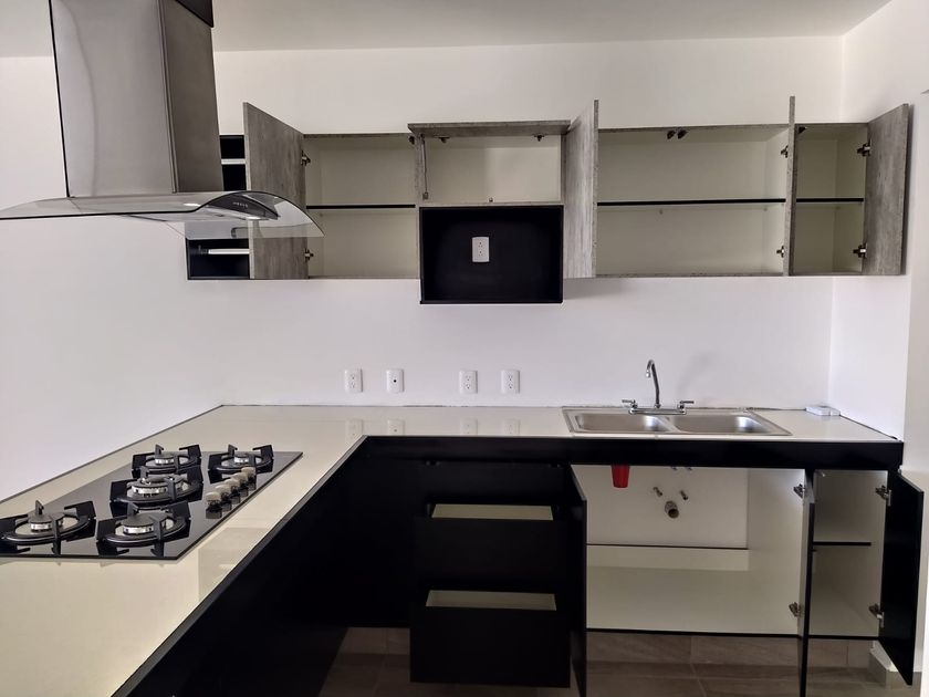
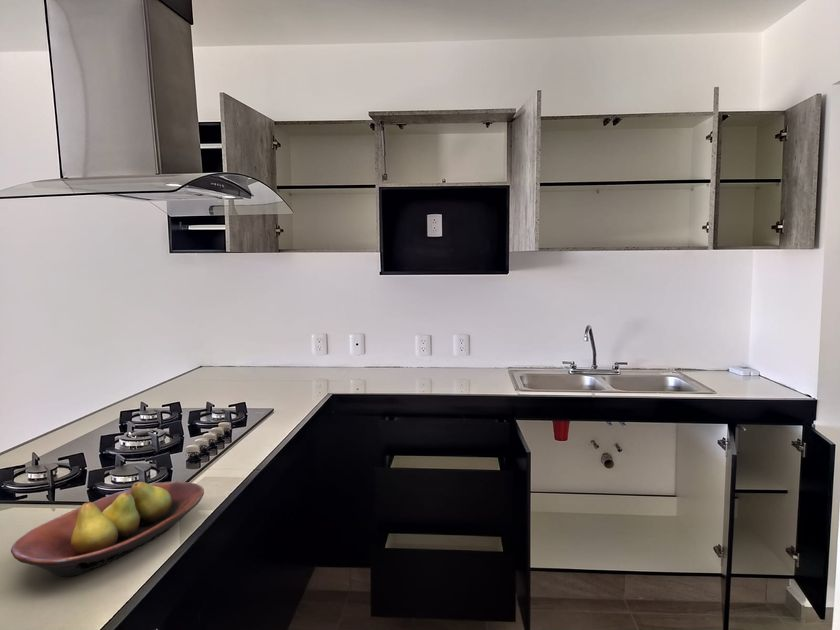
+ fruit bowl [10,480,205,578]
